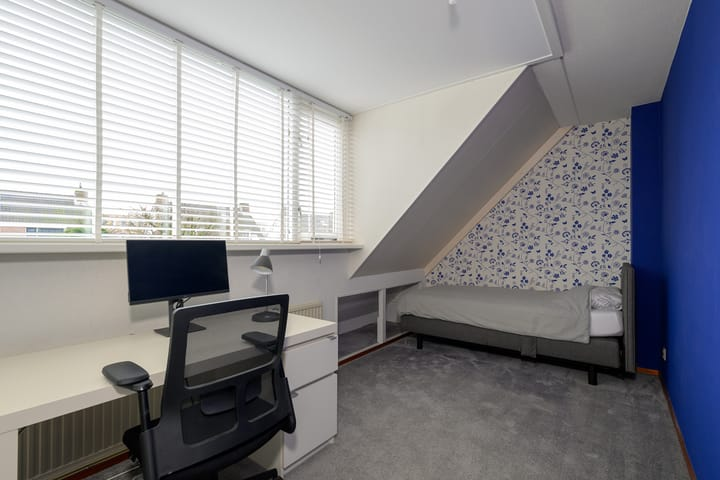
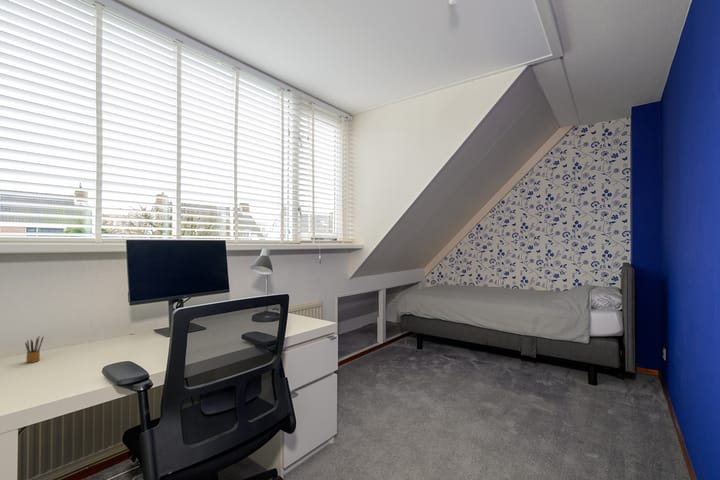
+ pencil box [24,335,45,364]
